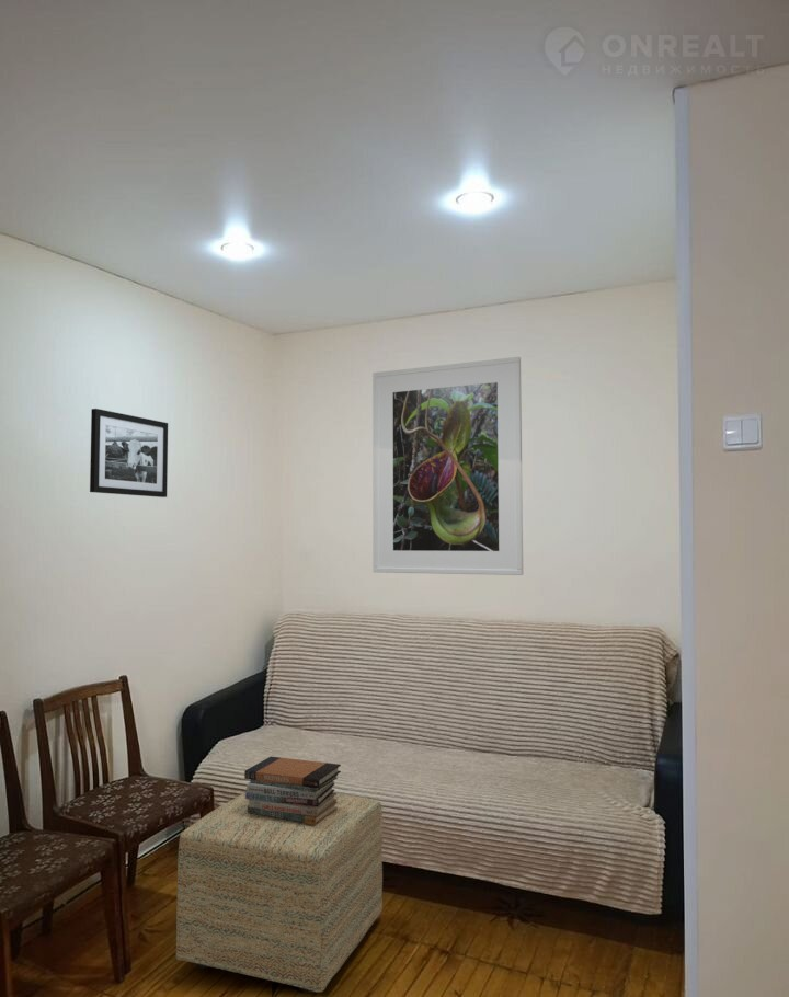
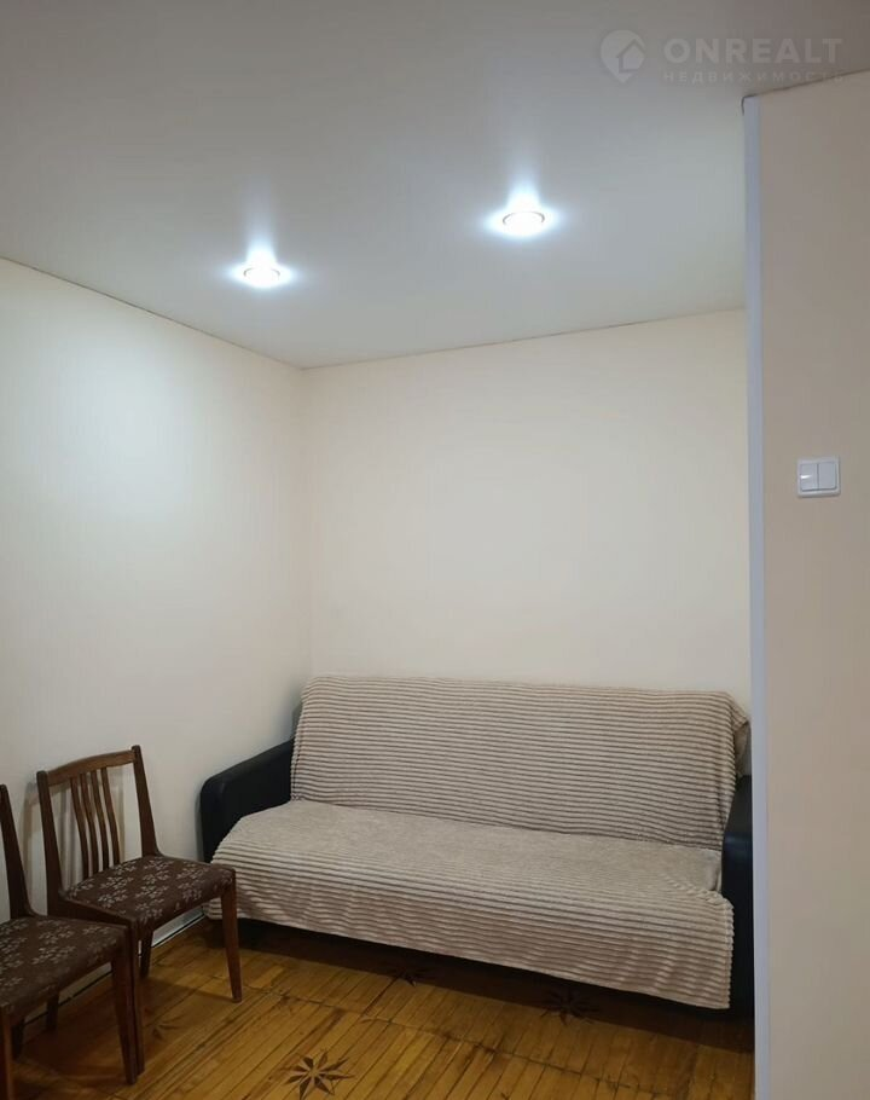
- book stack [243,755,342,825]
- picture frame [89,408,169,499]
- ottoman [175,791,384,995]
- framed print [371,356,524,576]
